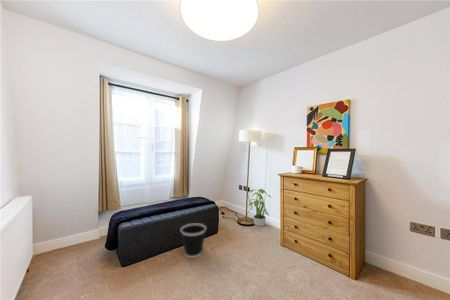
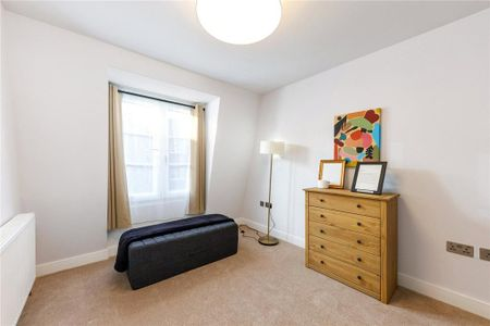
- potted plant [248,187,272,227]
- wastebasket [180,222,207,259]
